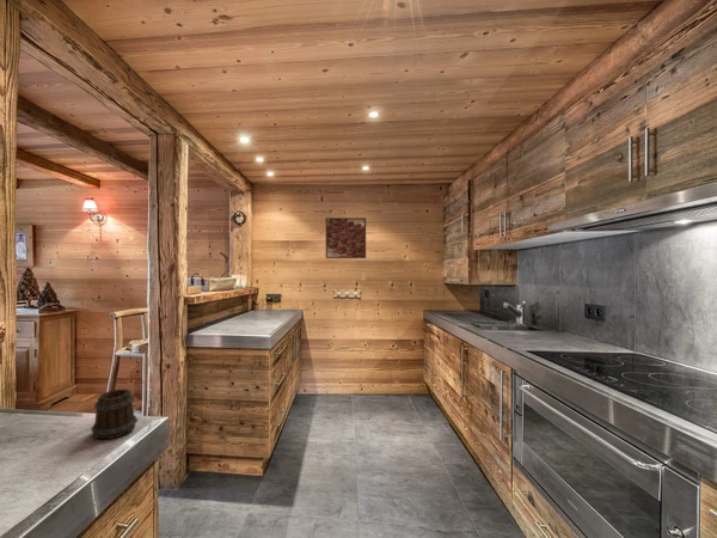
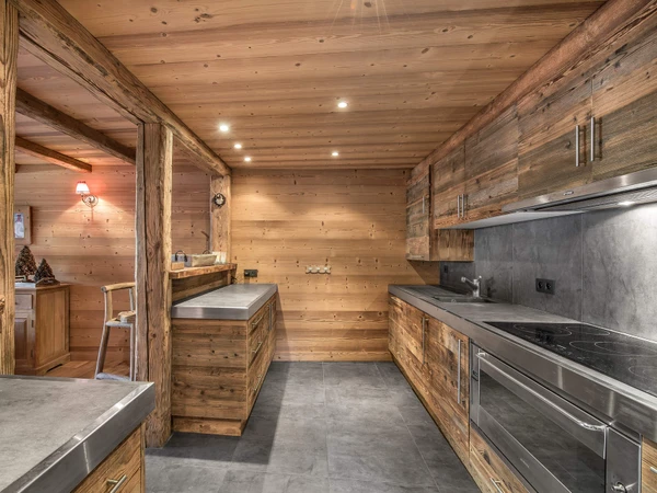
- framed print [325,216,367,259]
- mug [90,389,139,440]
